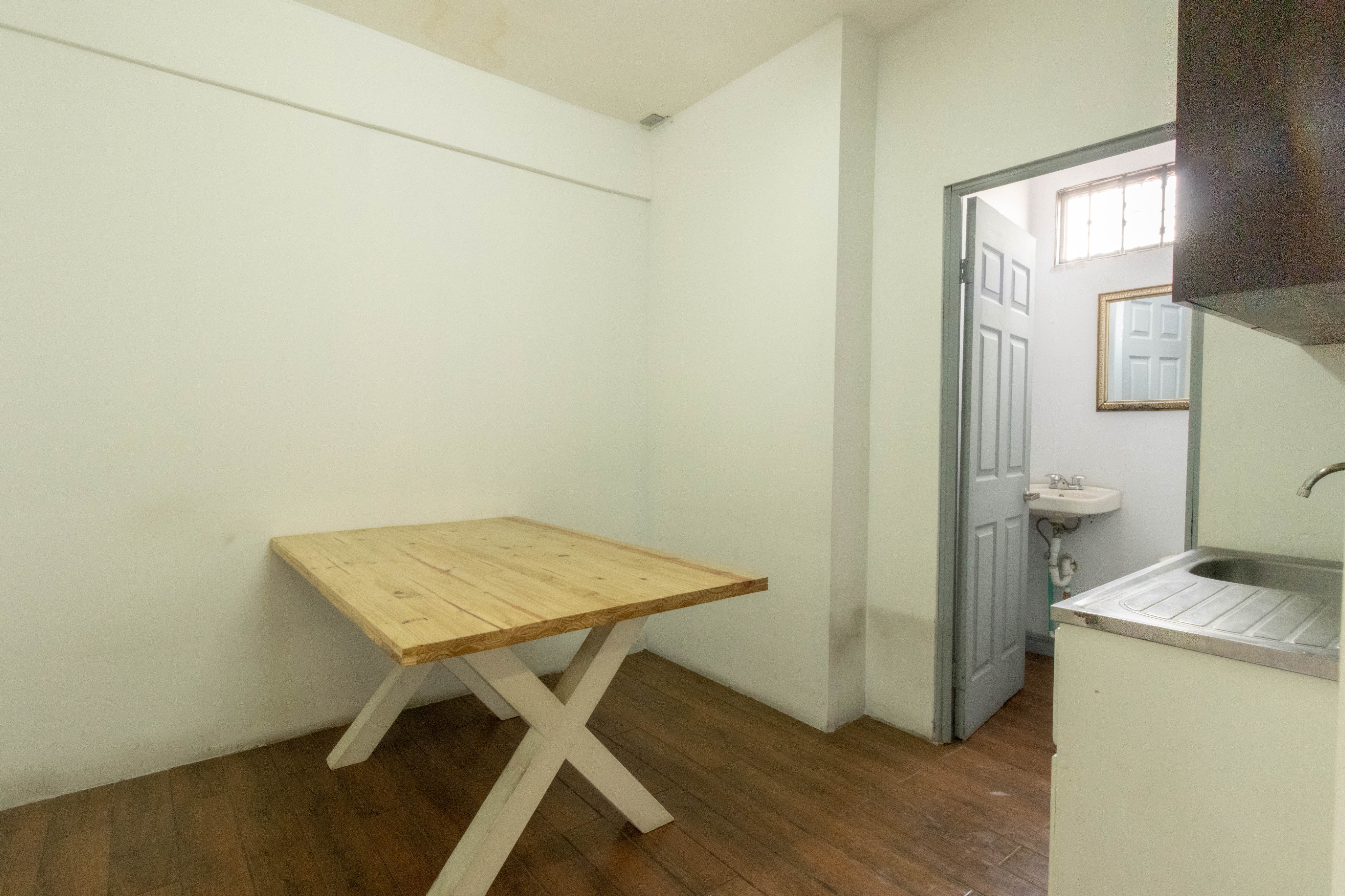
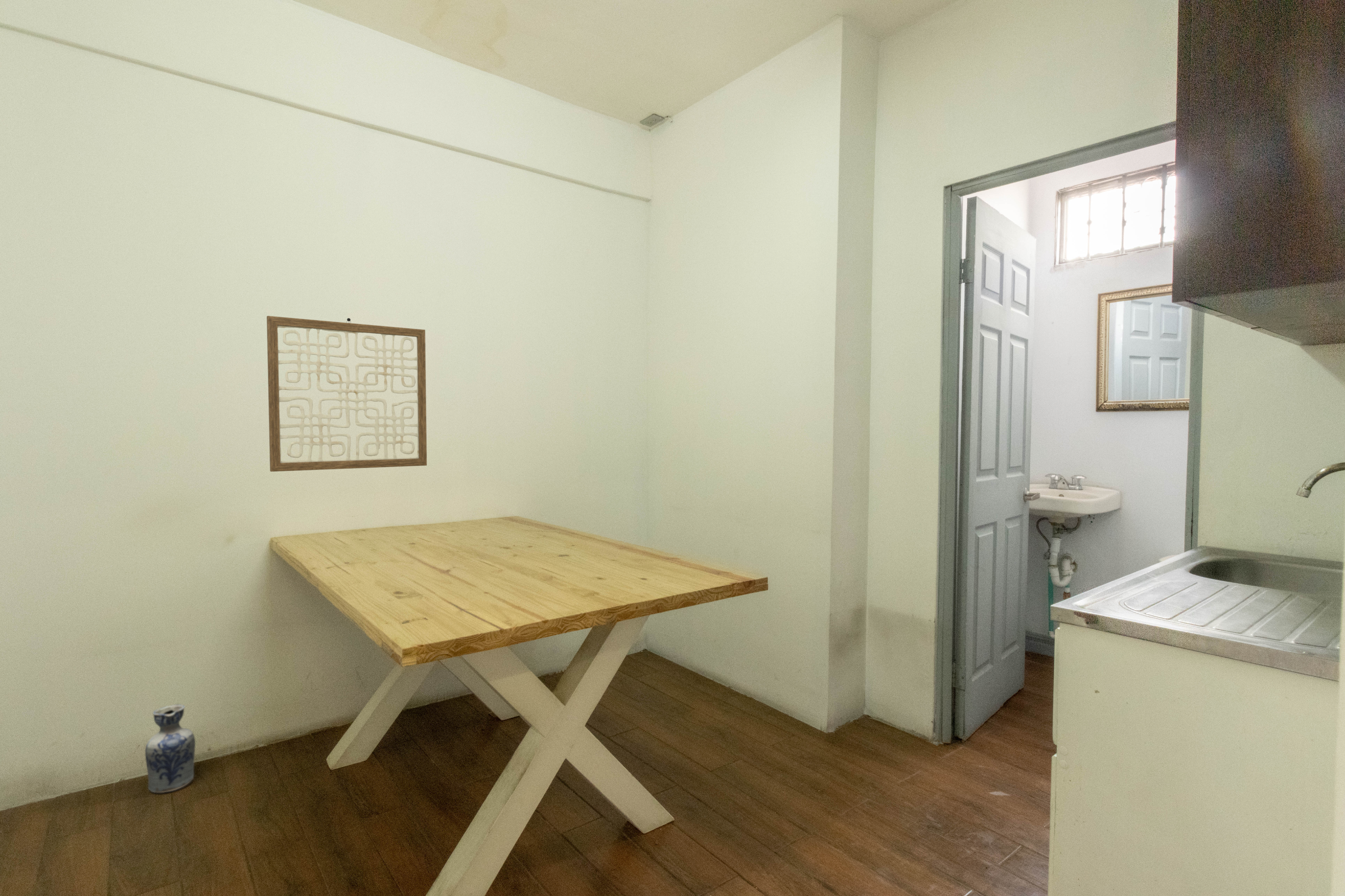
+ ceramic jug [145,704,196,793]
+ wall art [266,315,427,472]
